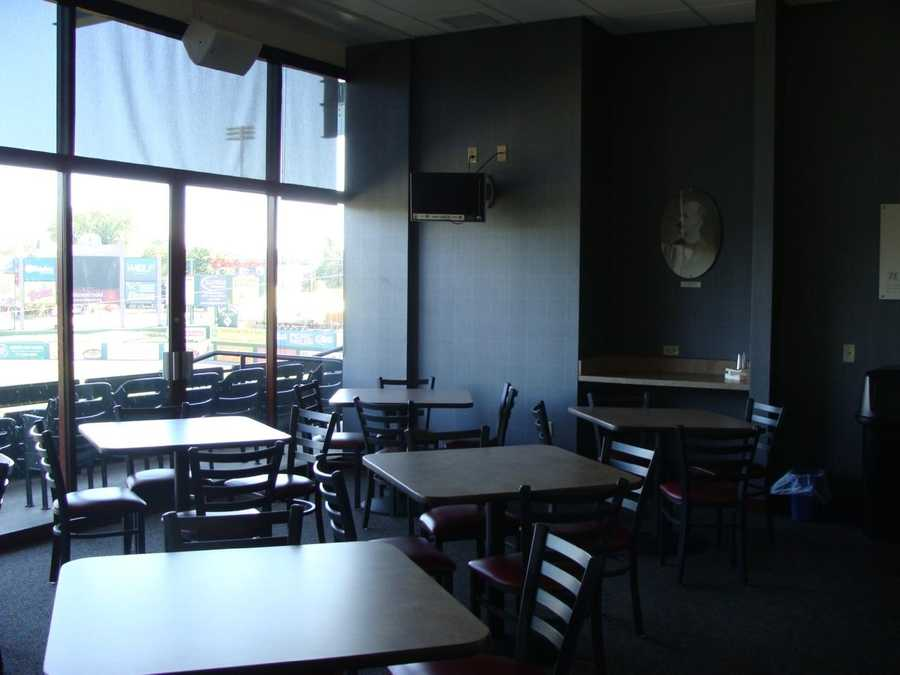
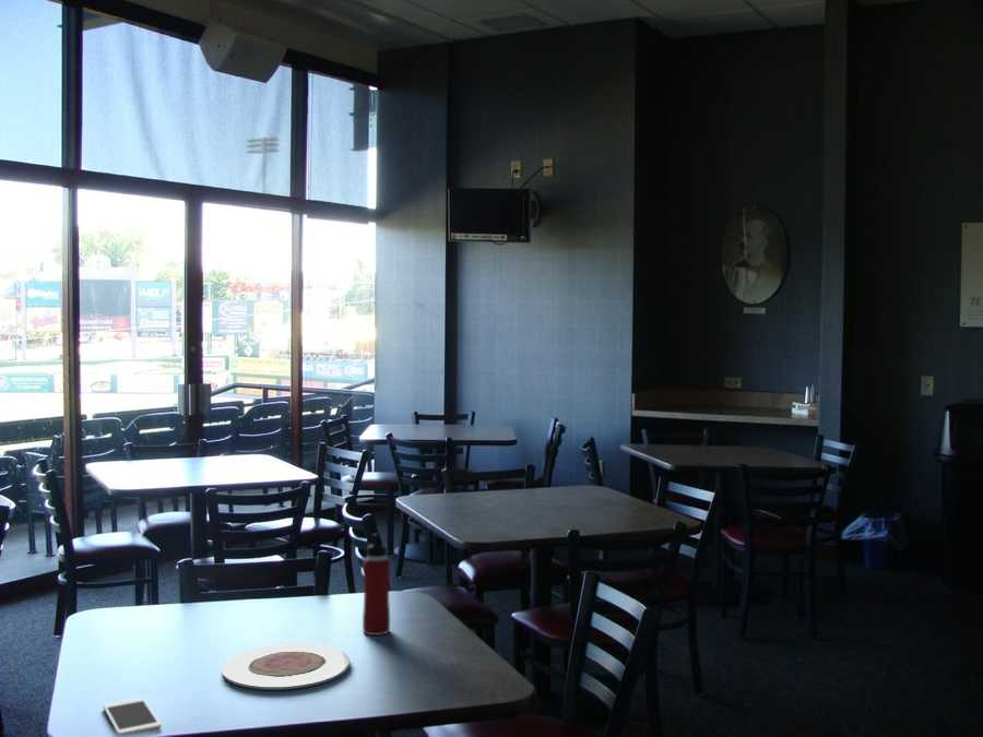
+ water bottle [362,531,391,637]
+ plate [221,642,351,691]
+ cell phone [102,697,163,737]
